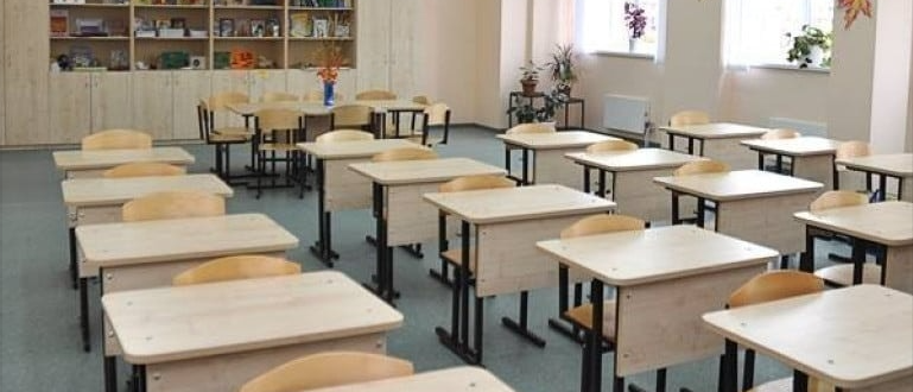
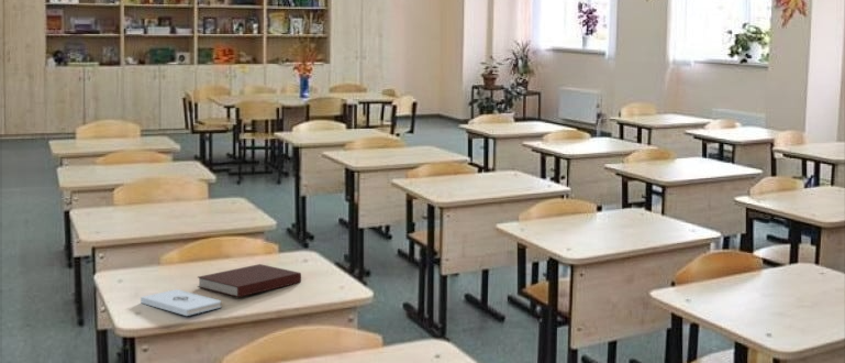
+ notepad [140,288,222,317]
+ notebook [197,263,302,298]
